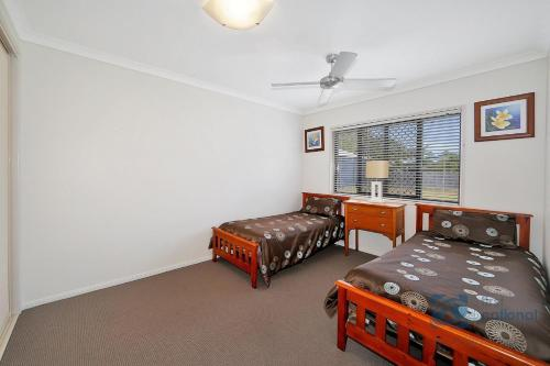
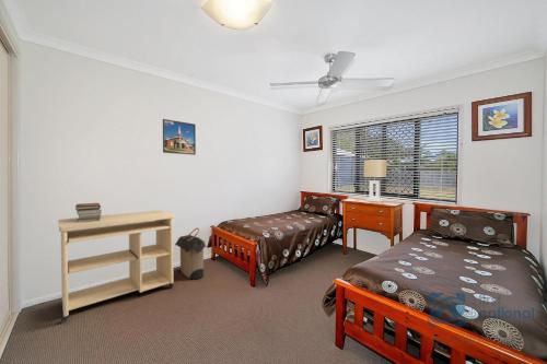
+ book stack [74,202,103,223]
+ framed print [162,118,197,156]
+ desk [57,209,175,322]
+ laundry hamper [174,227,208,281]
